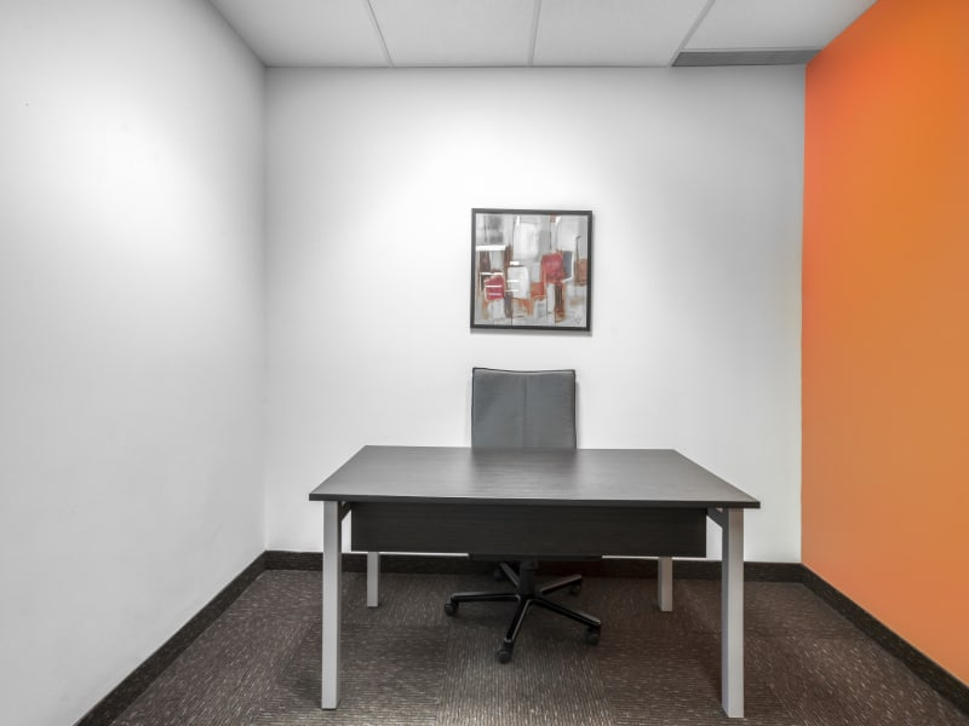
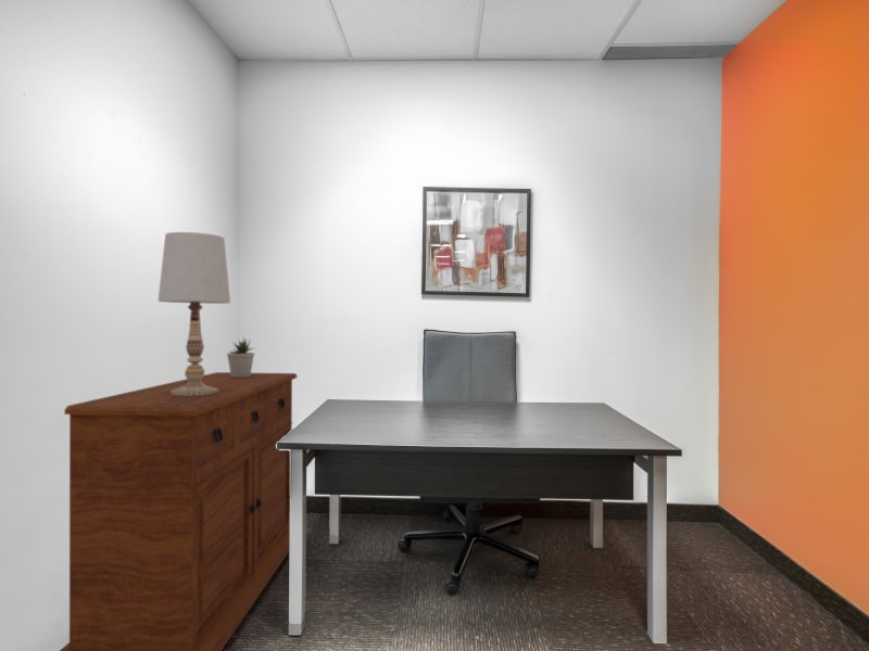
+ sideboard [59,371,298,651]
+ table lamp [156,231,231,395]
+ potted plant [226,336,255,378]
